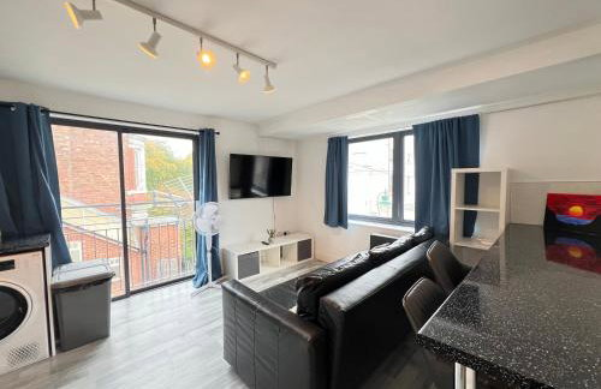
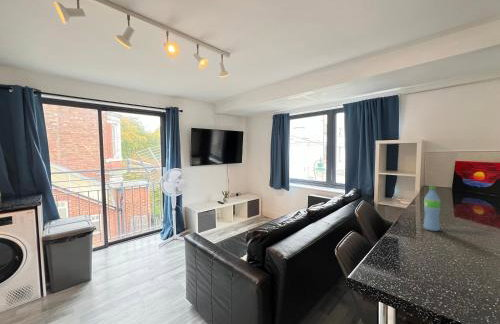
+ water bottle [423,185,441,232]
